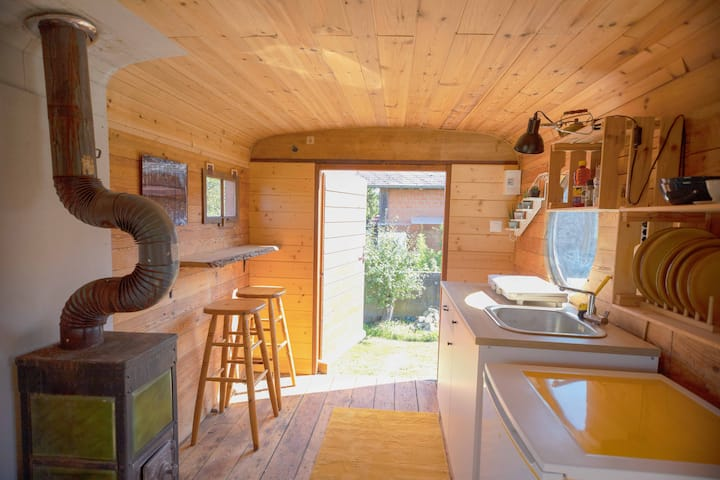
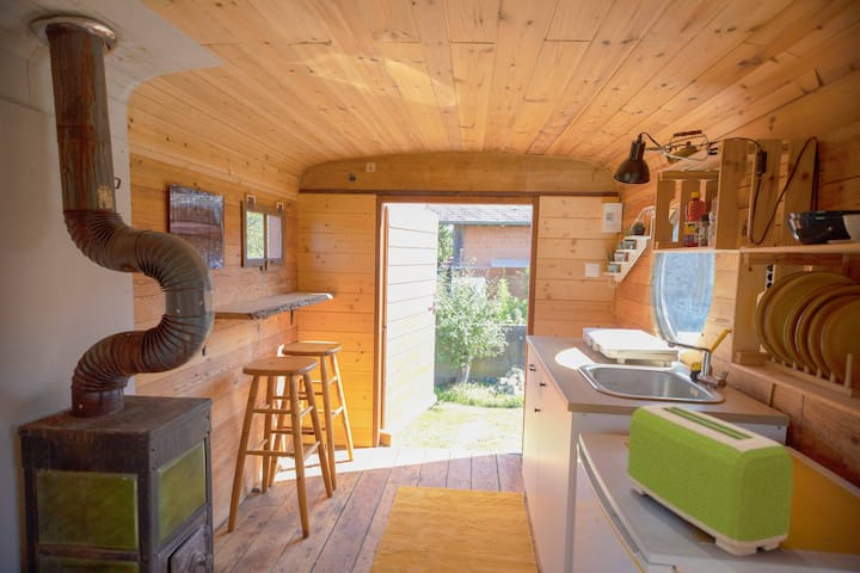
+ toaster [626,402,794,556]
